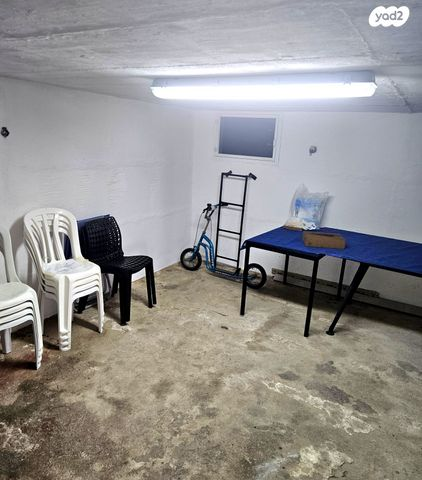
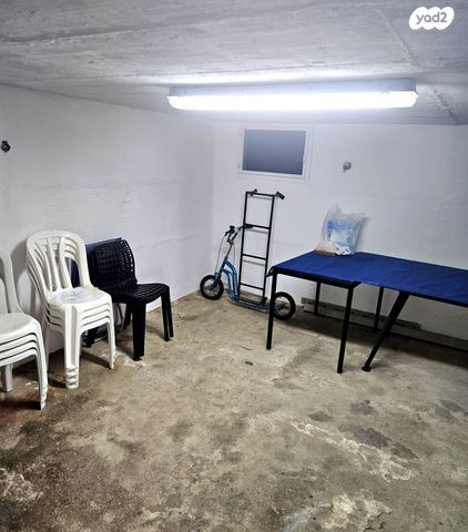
- cardboard box [301,230,347,250]
